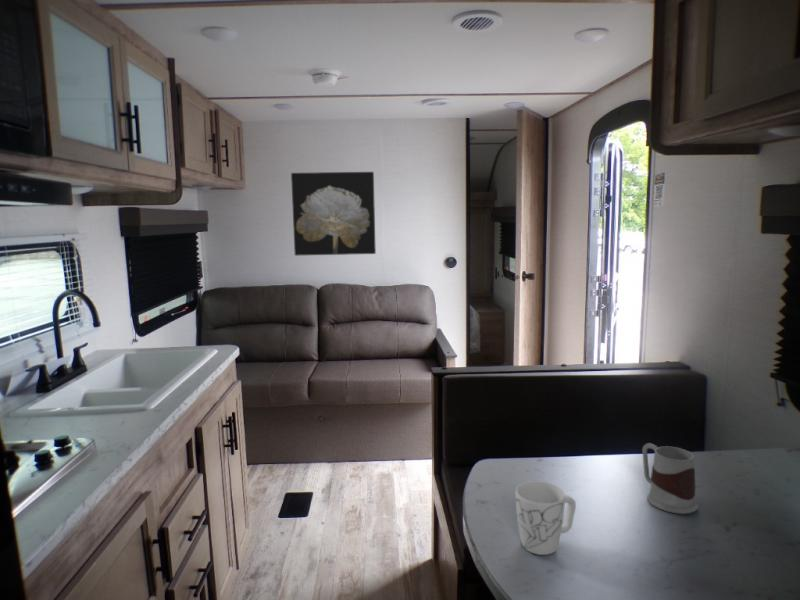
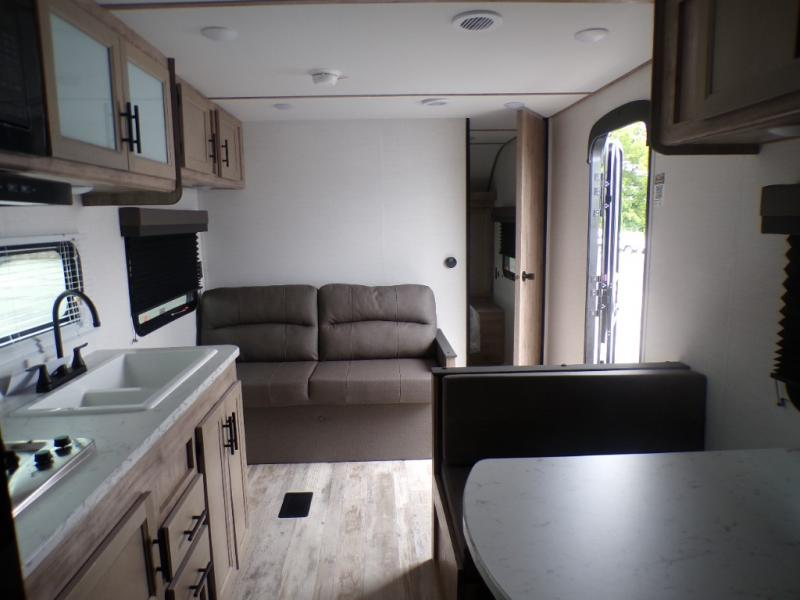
- mug [514,480,577,556]
- mug [641,442,698,515]
- wall art [290,171,377,257]
